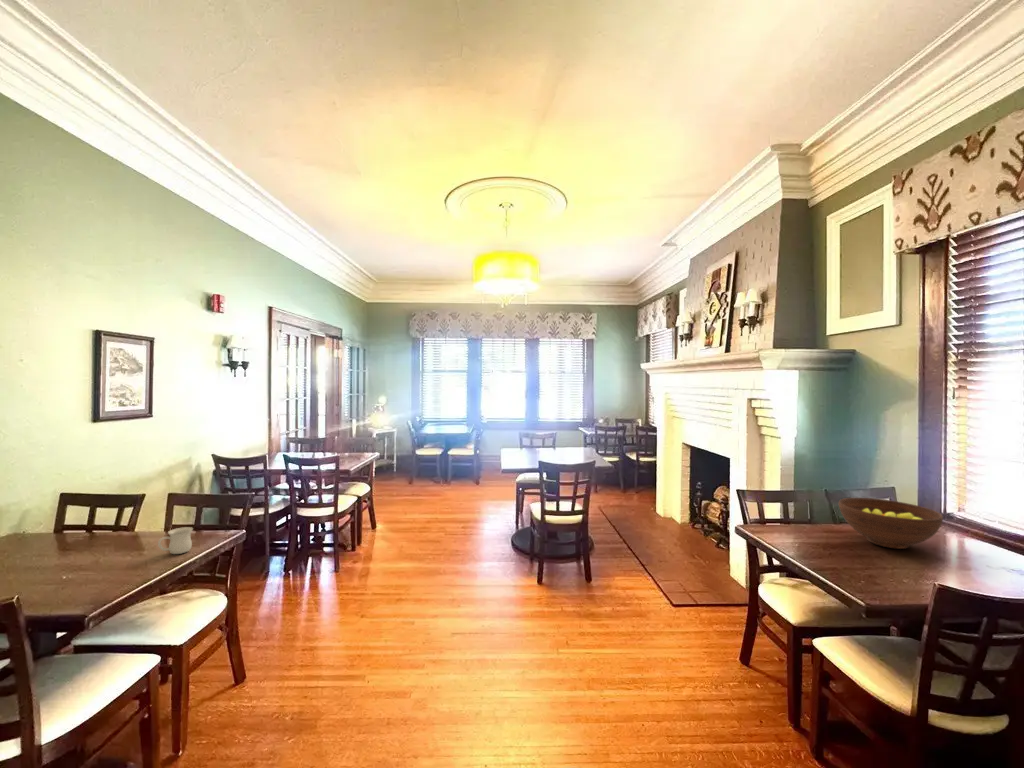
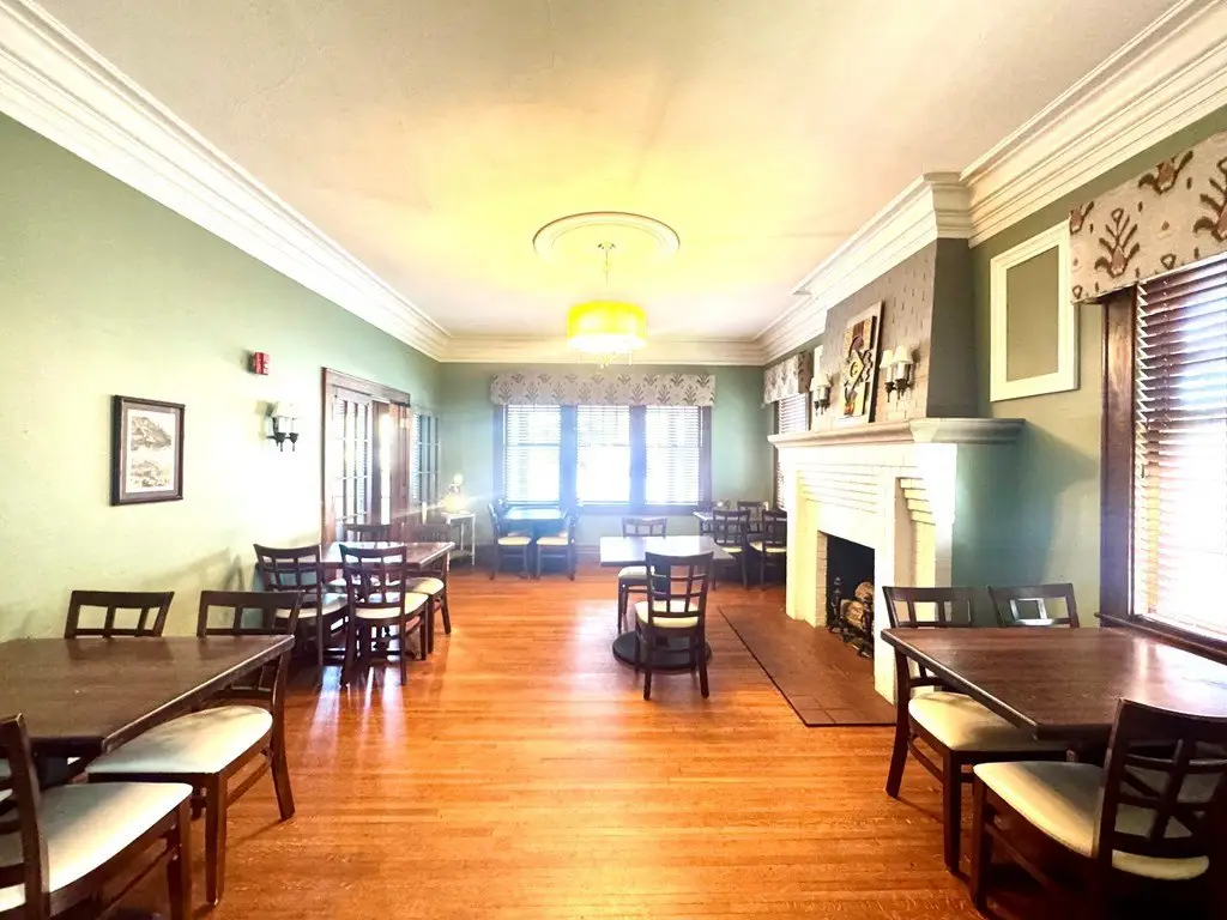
- fruit bowl [838,497,944,550]
- mug [157,526,194,555]
